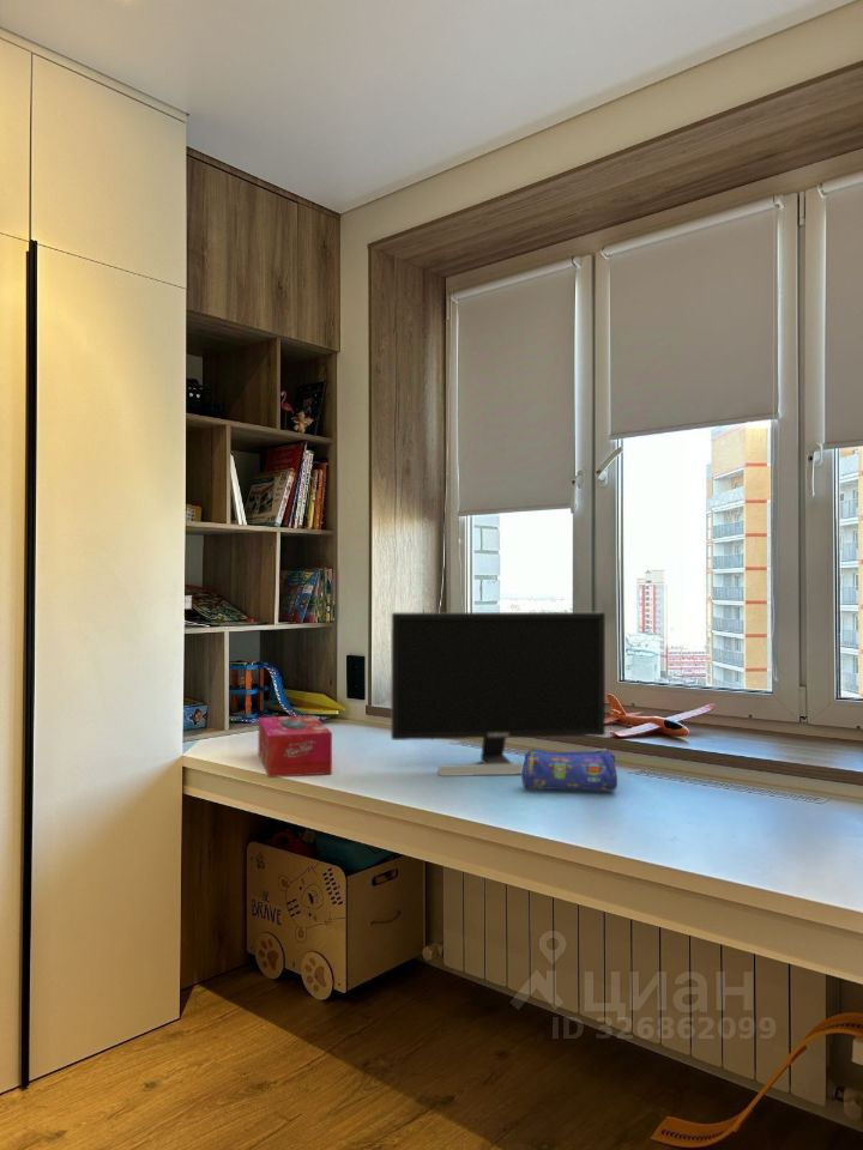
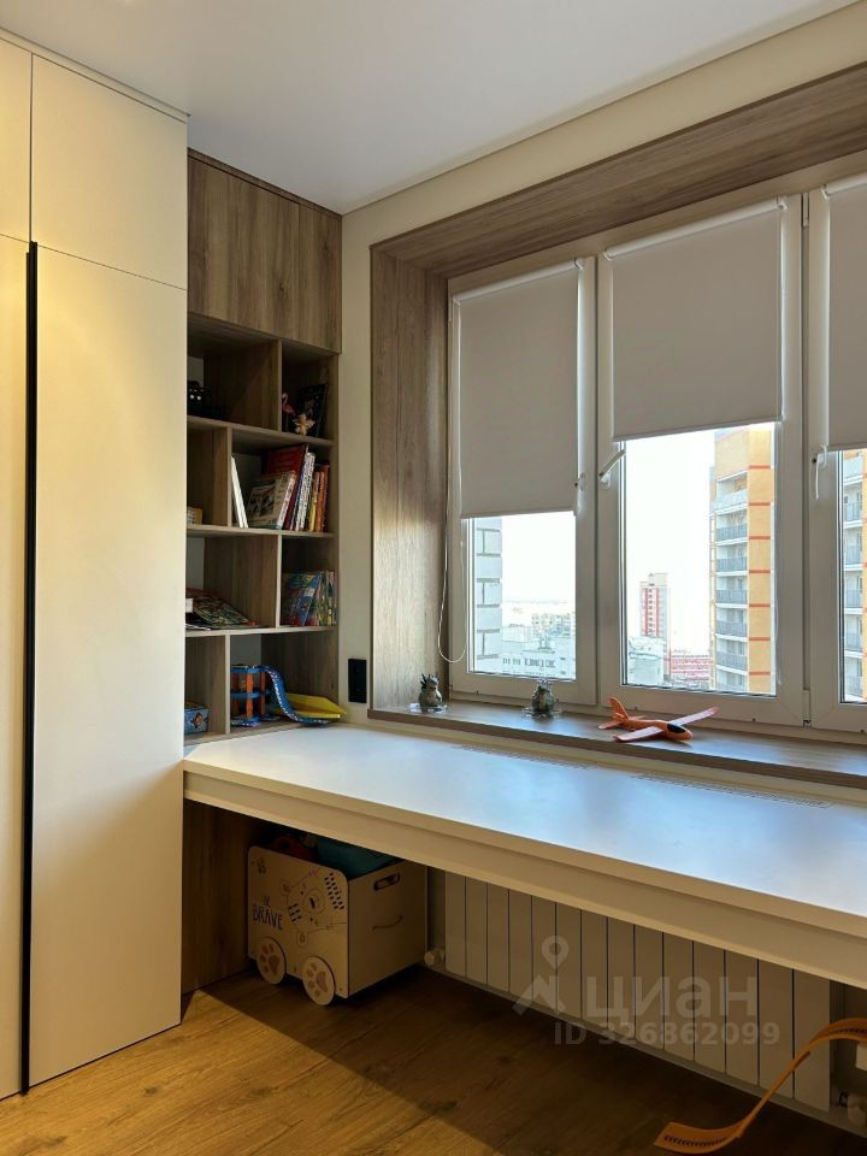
- monitor [390,611,606,777]
- pencil case [520,748,618,792]
- tissue box [258,714,333,779]
